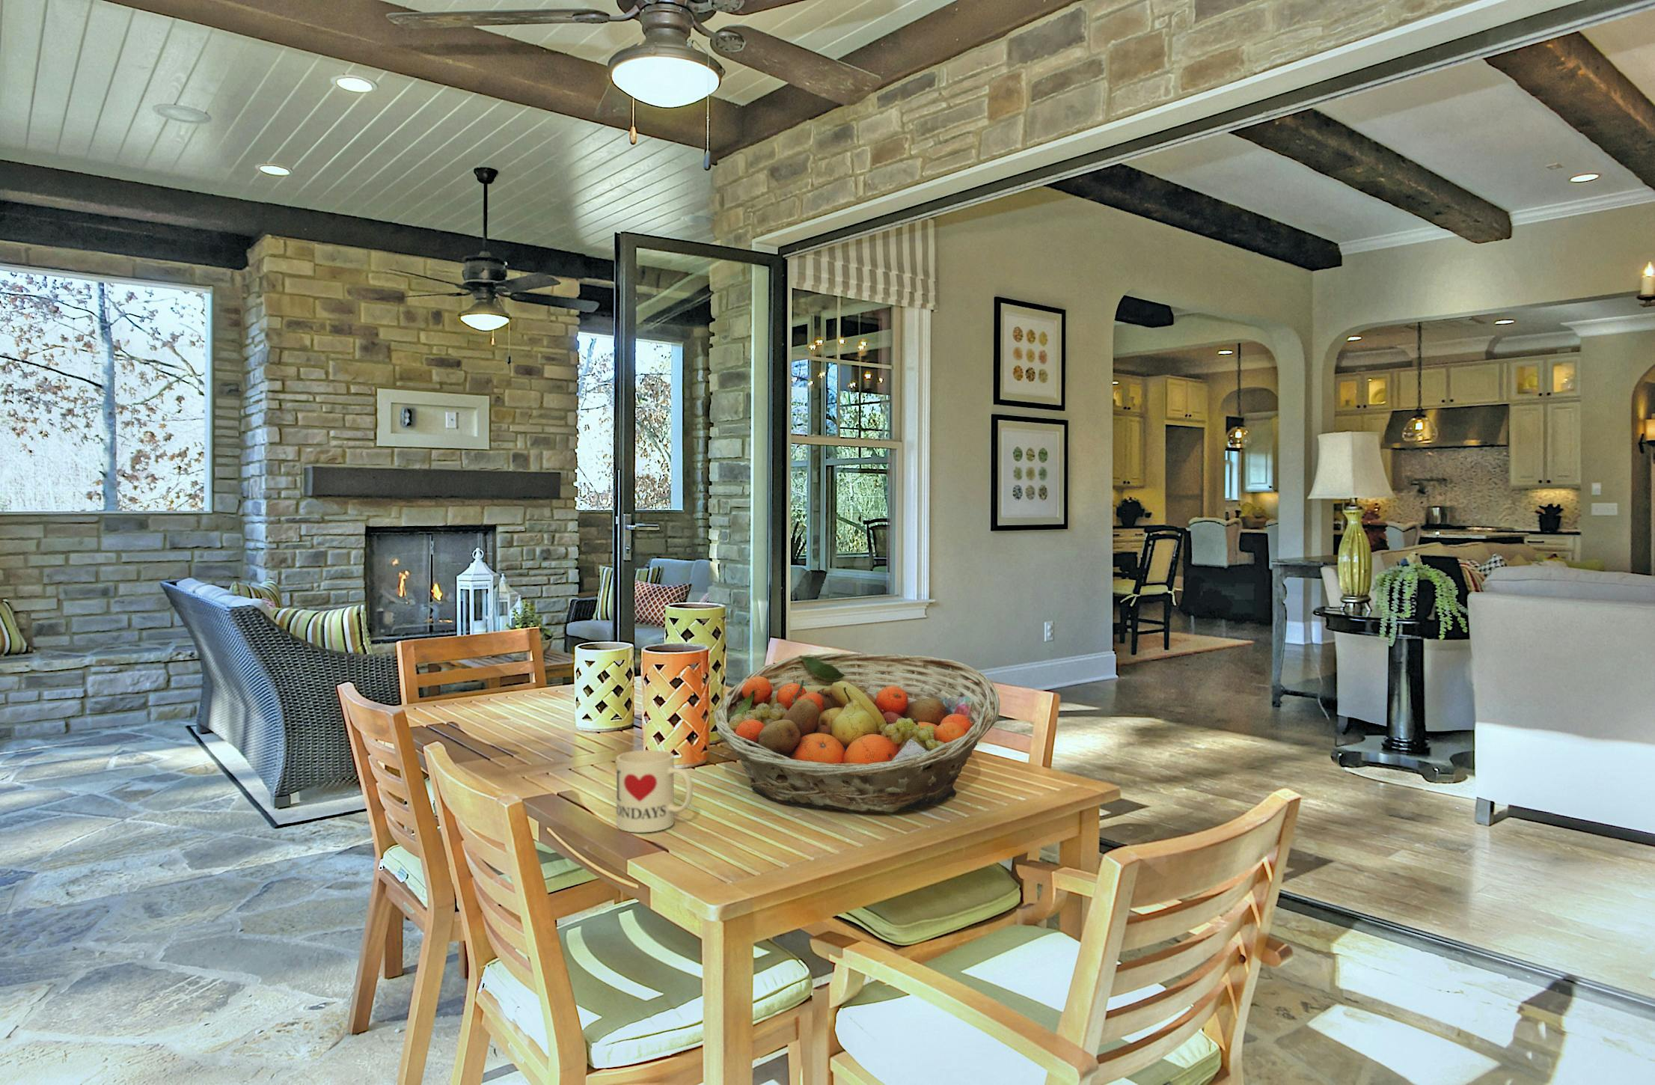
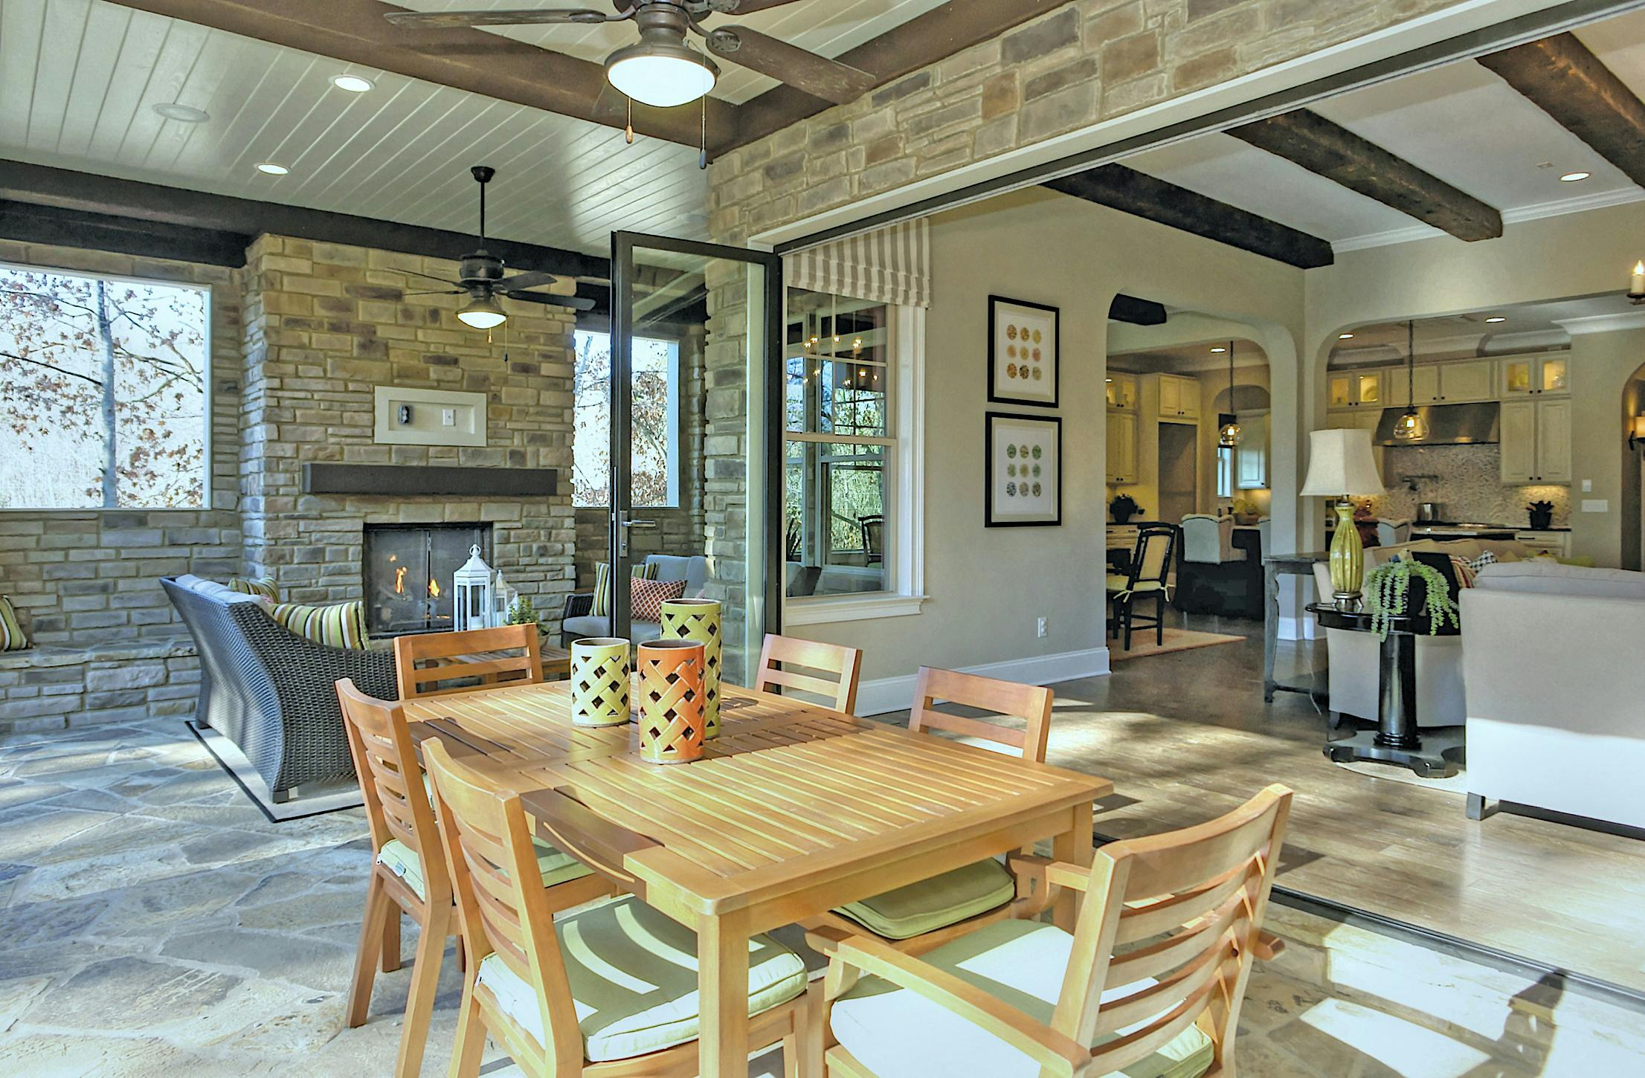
- fruit basket [713,653,1000,814]
- mug [616,750,694,833]
